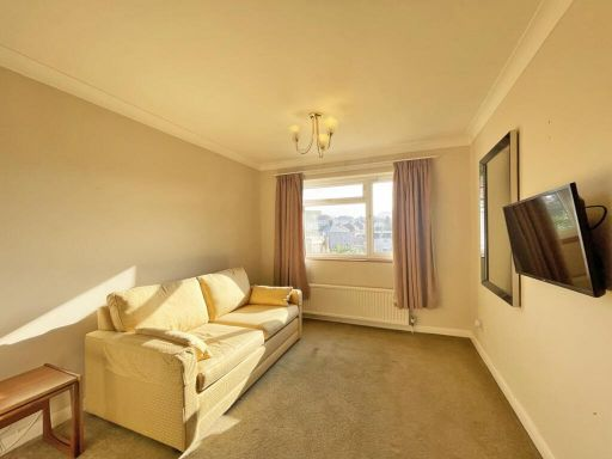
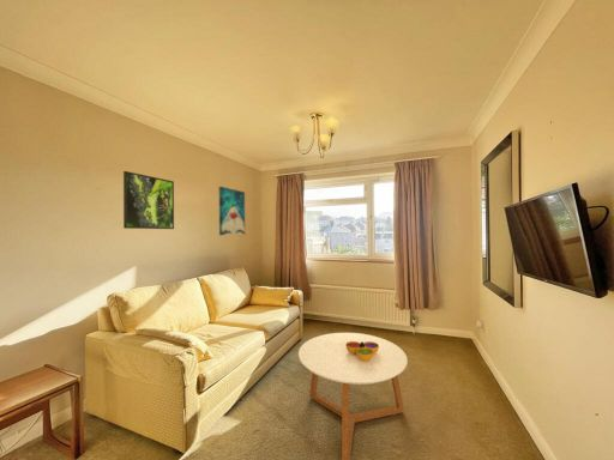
+ coffee table [297,332,409,460]
+ wall art [218,186,246,236]
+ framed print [122,170,175,230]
+ decorative bowl [345,341,379,361]
